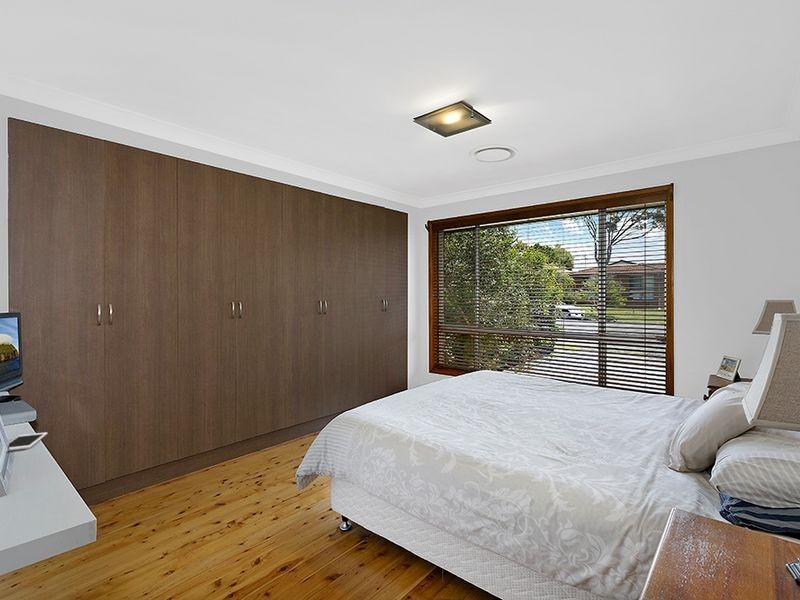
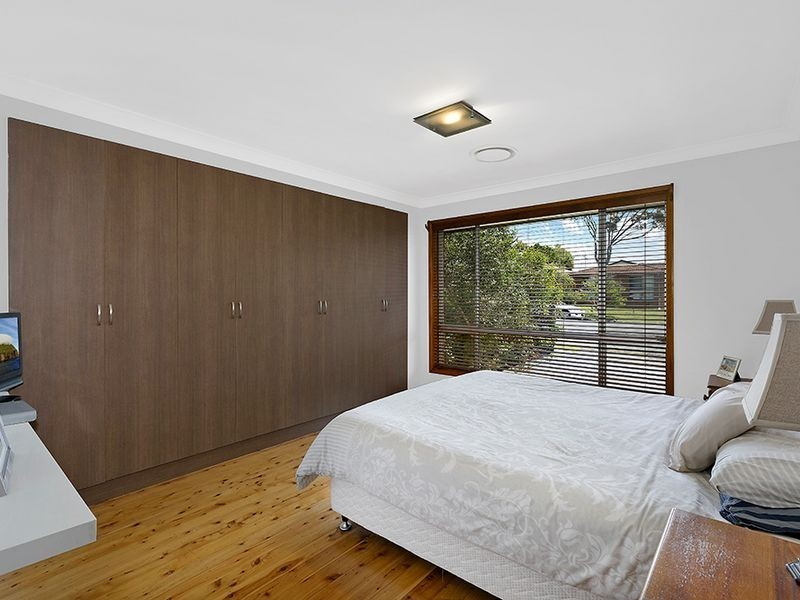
- cell phone [7,431,48,451]
